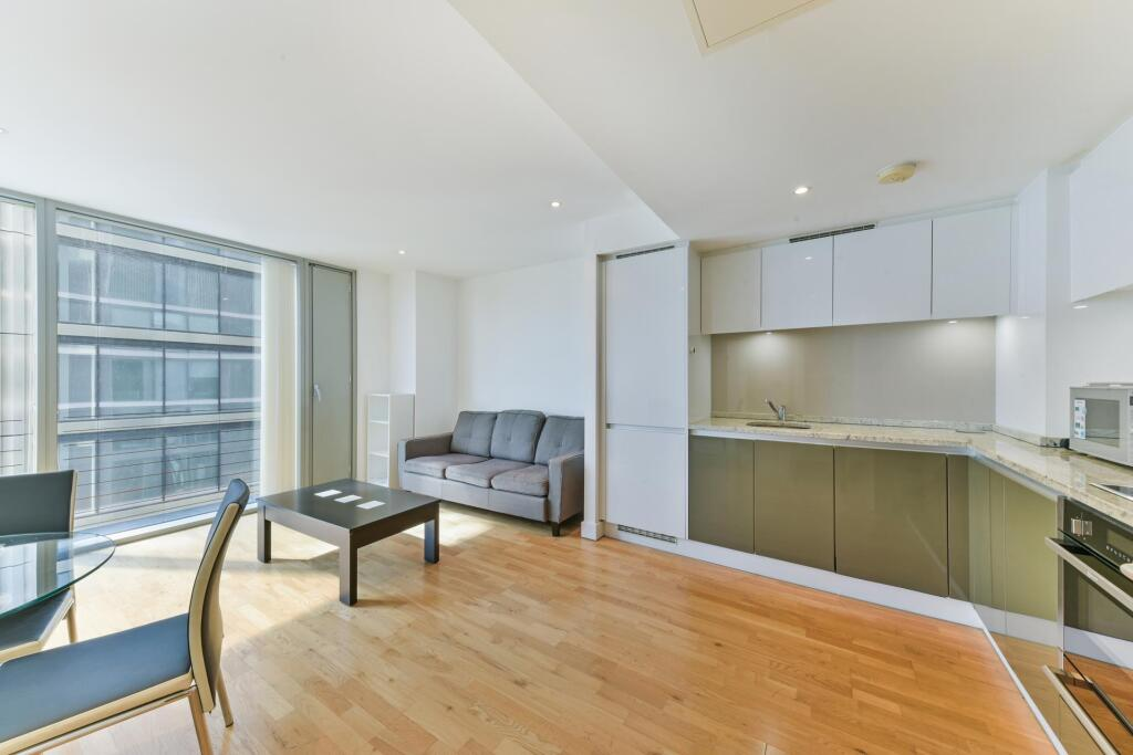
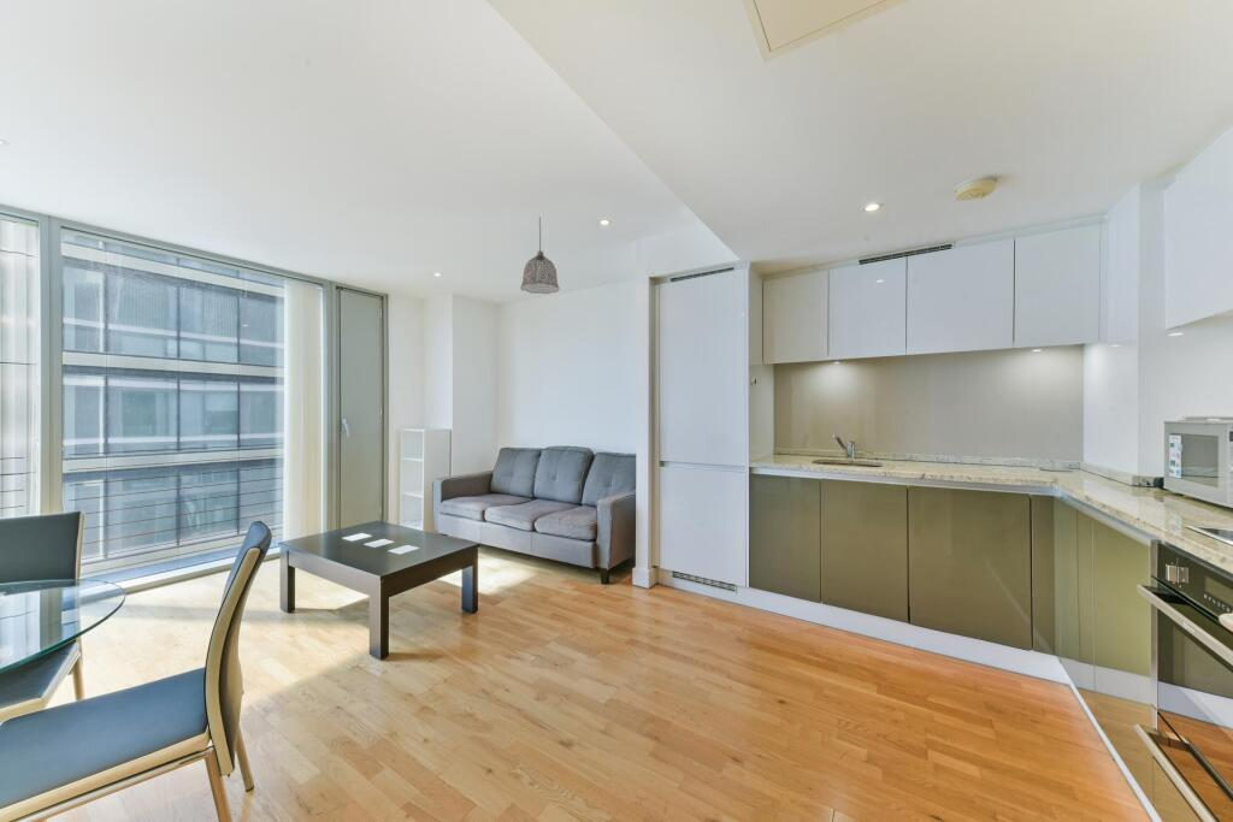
+ pendant lamp [519,215,561,295]
